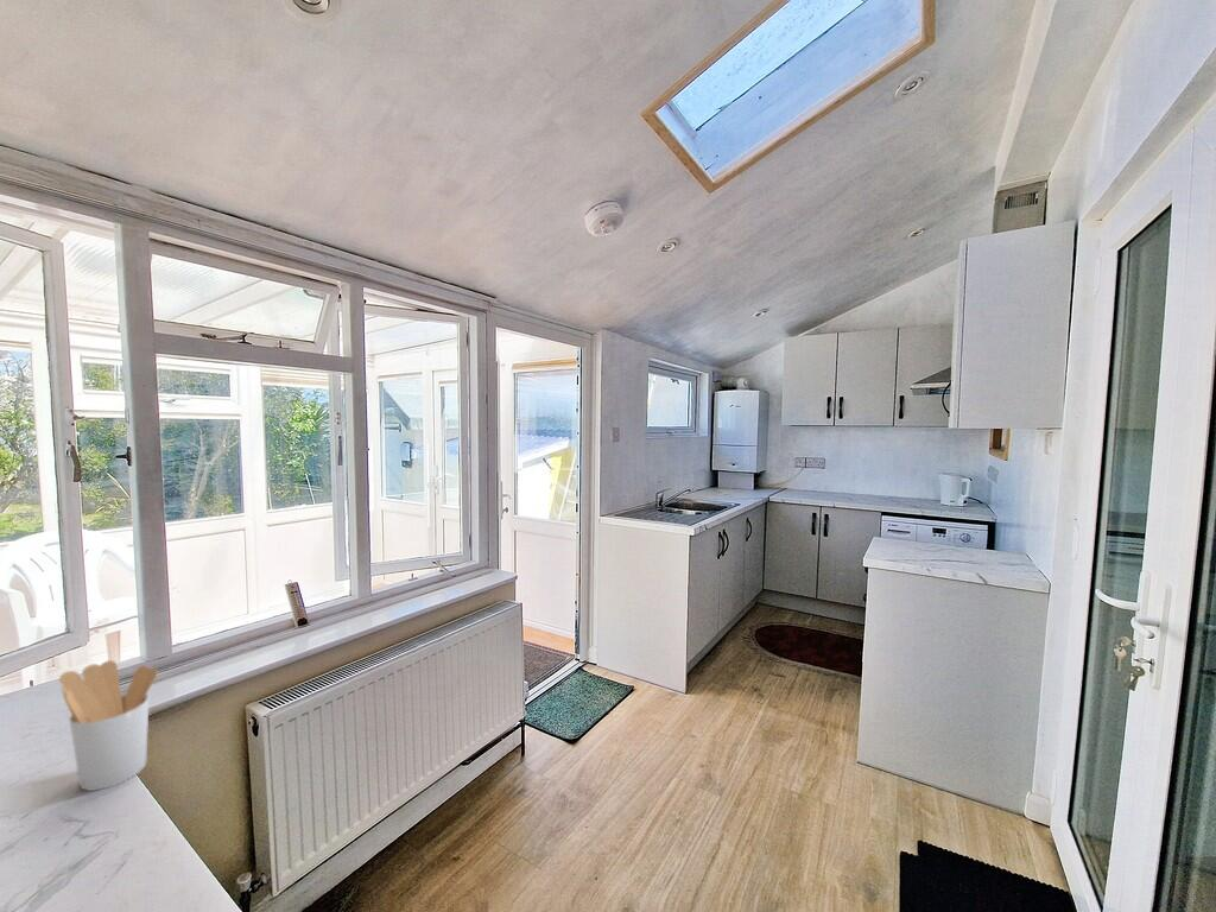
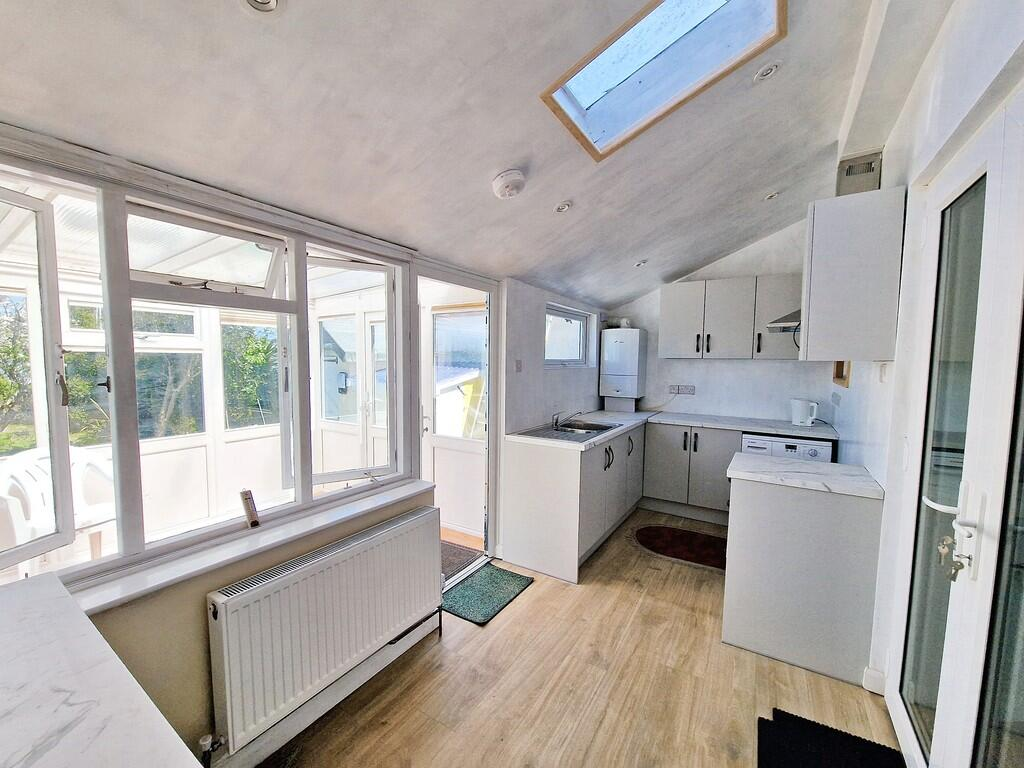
- utensil holder [58,659,159,792]
